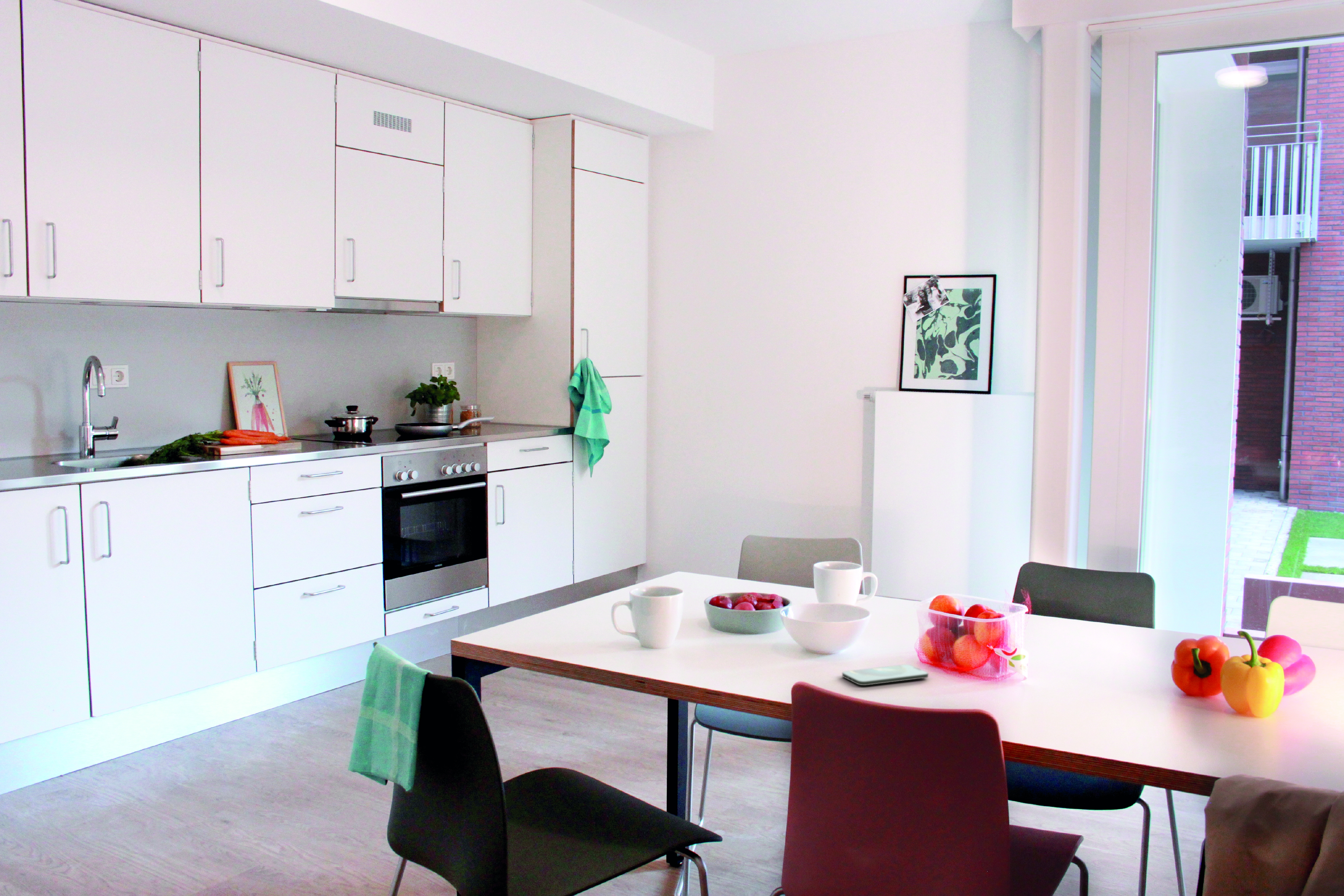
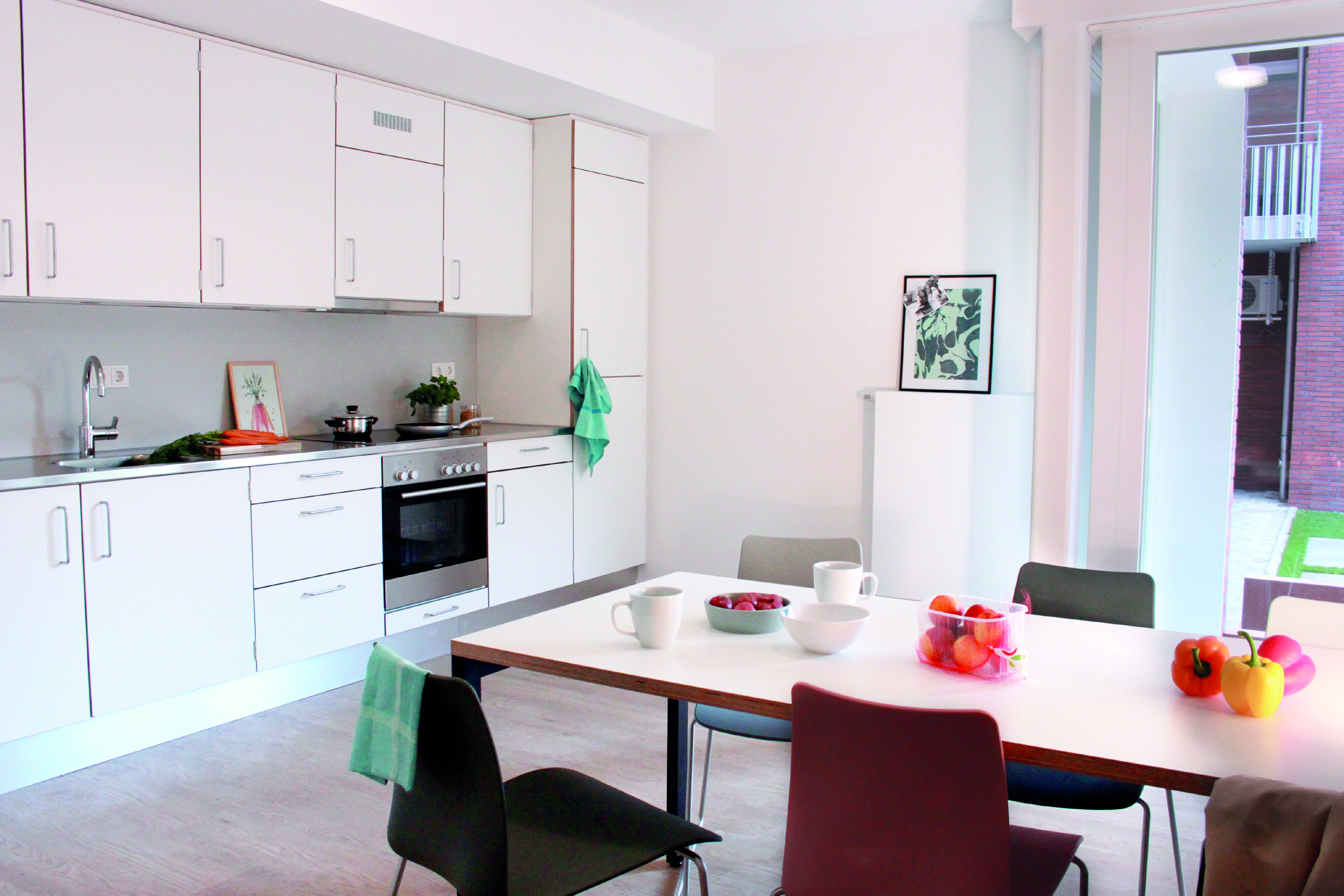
- smartphone [842,664,929,686]
